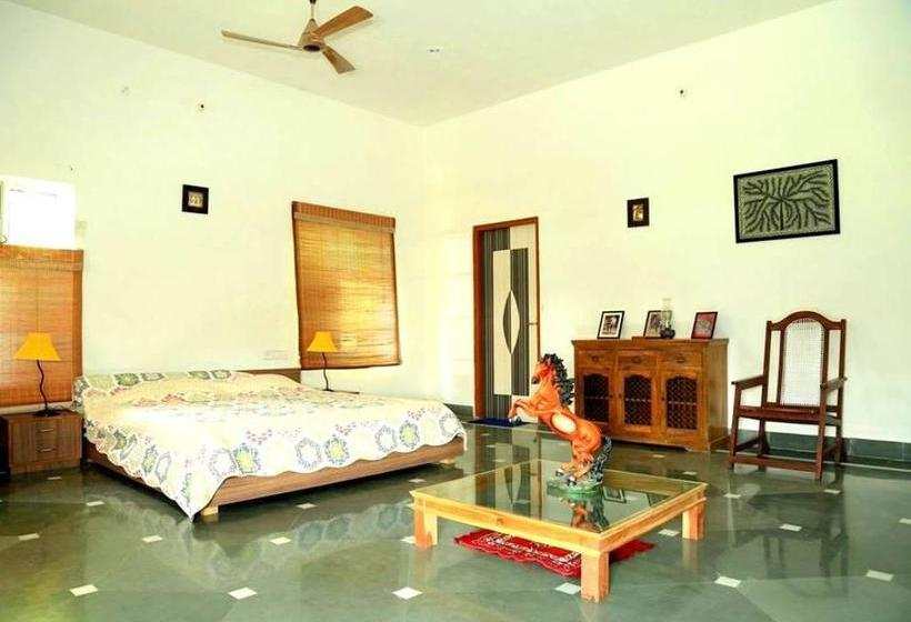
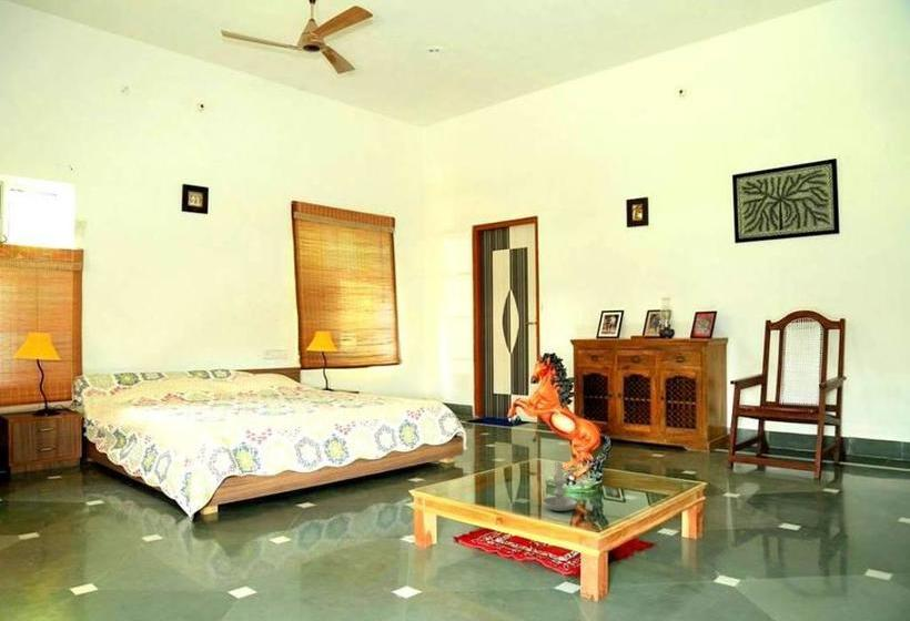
+ candle [542,459,578,512]
